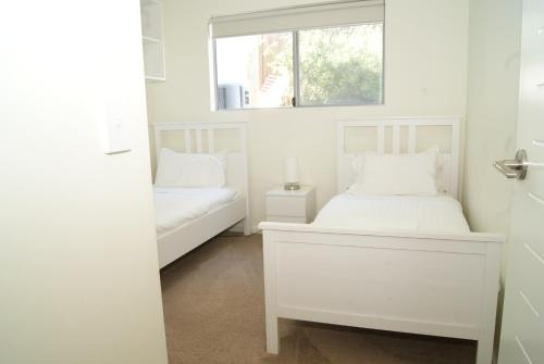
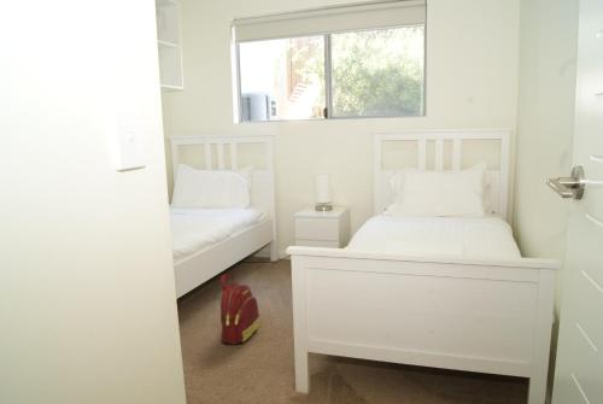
+ backpack [219,273,260,346]
